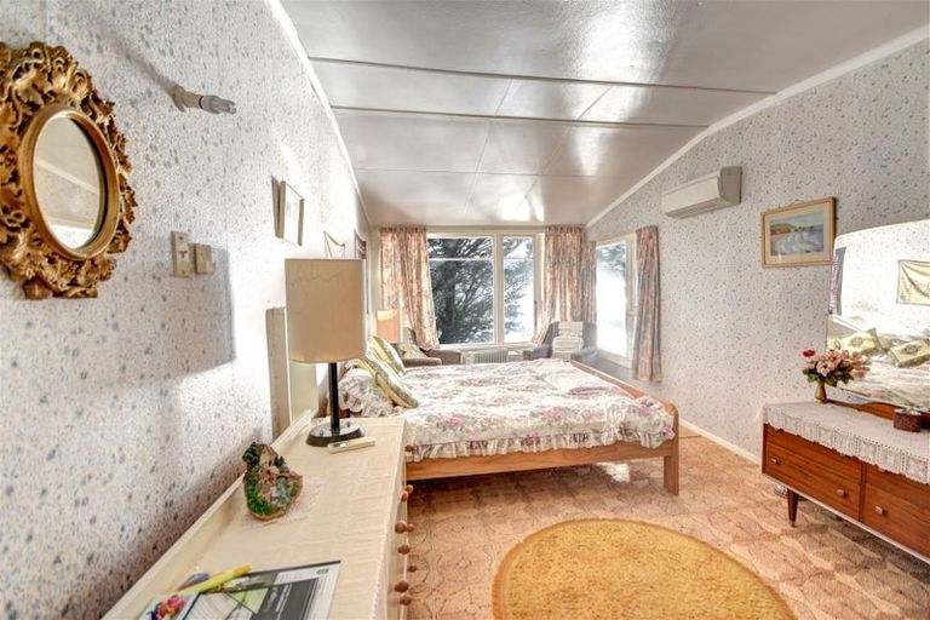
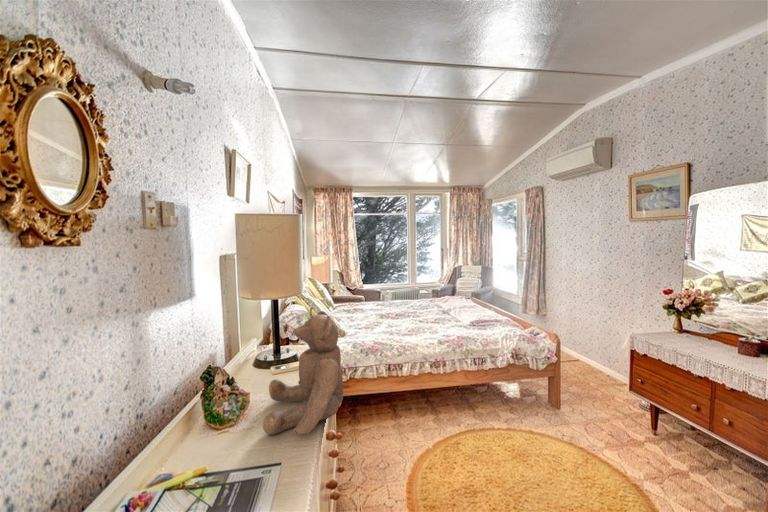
+ teddy bear [262,310,344,436]
